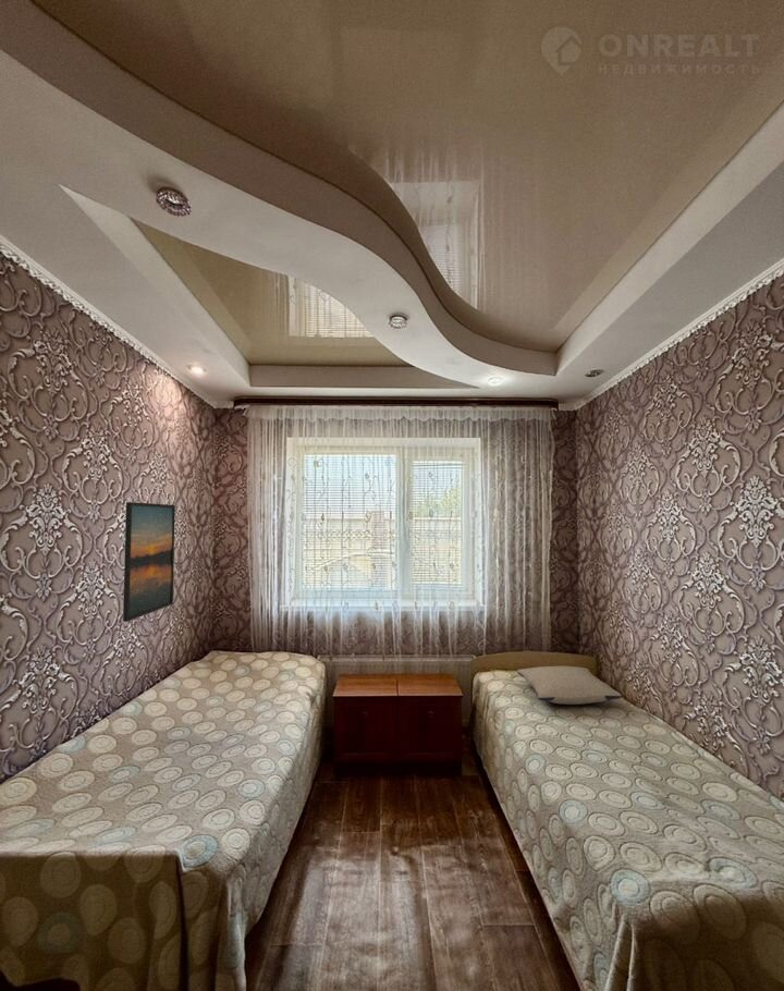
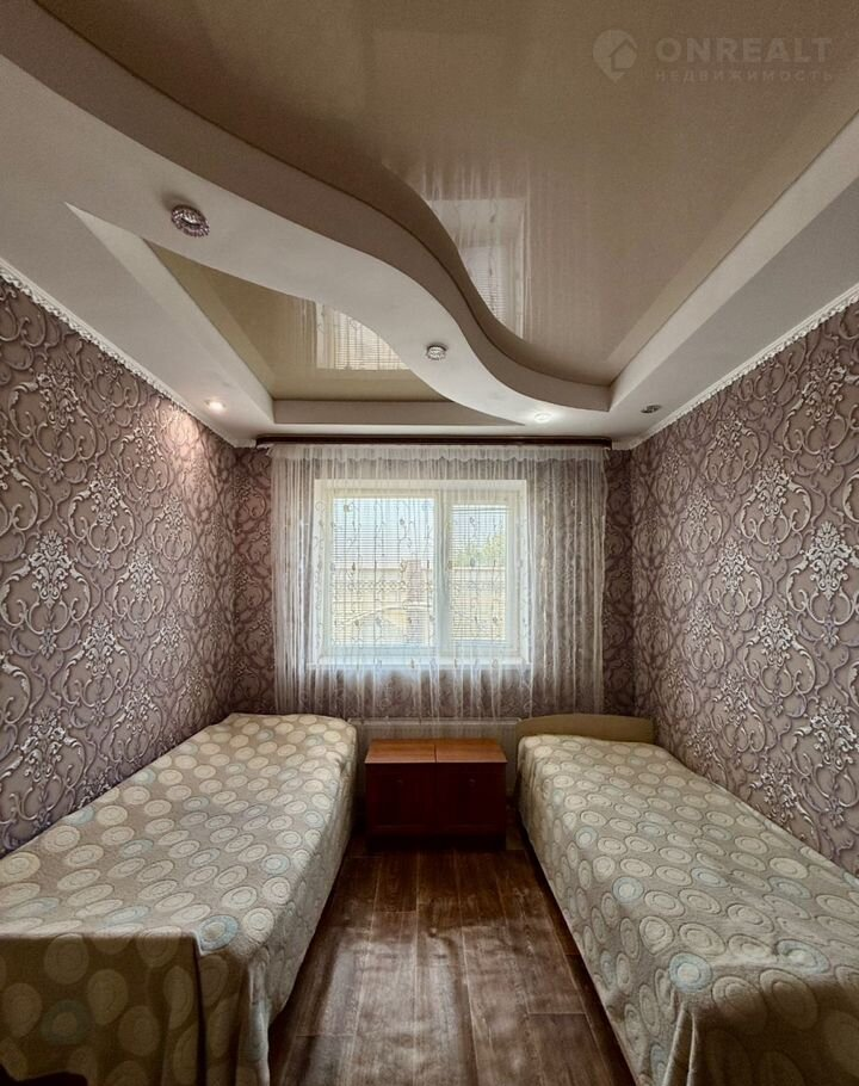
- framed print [122,501,176,623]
- pillow [516,665,623,706]
